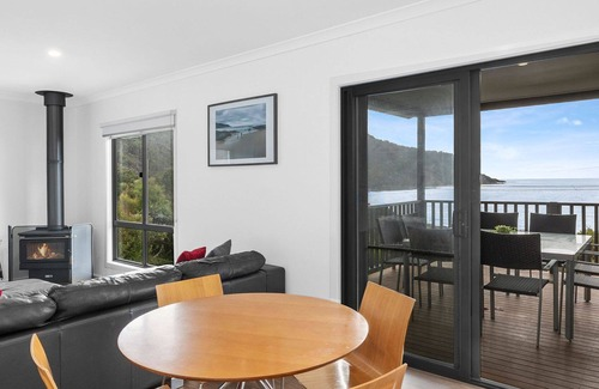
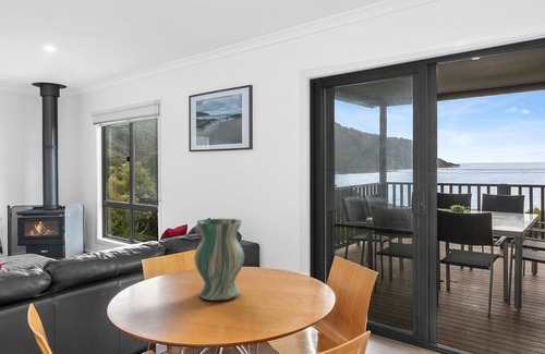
+ vase [193,218,245,302]
